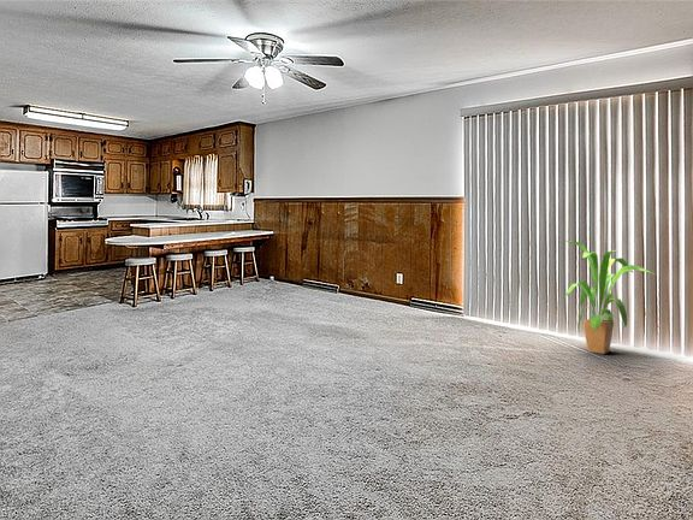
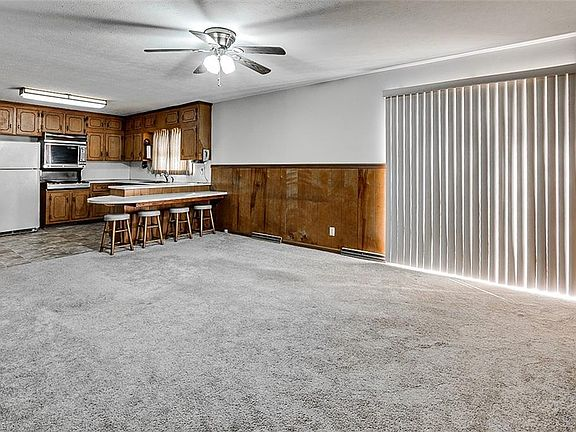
- house plant [563,240,658,355]
